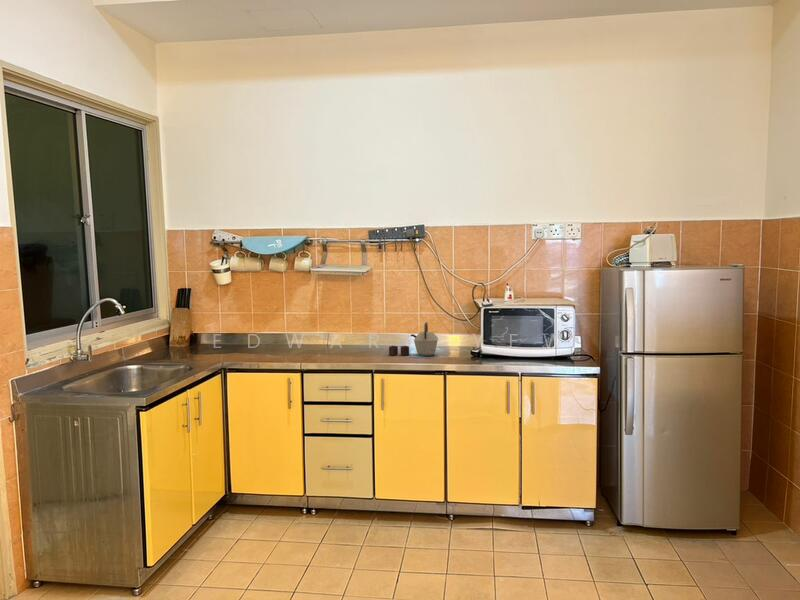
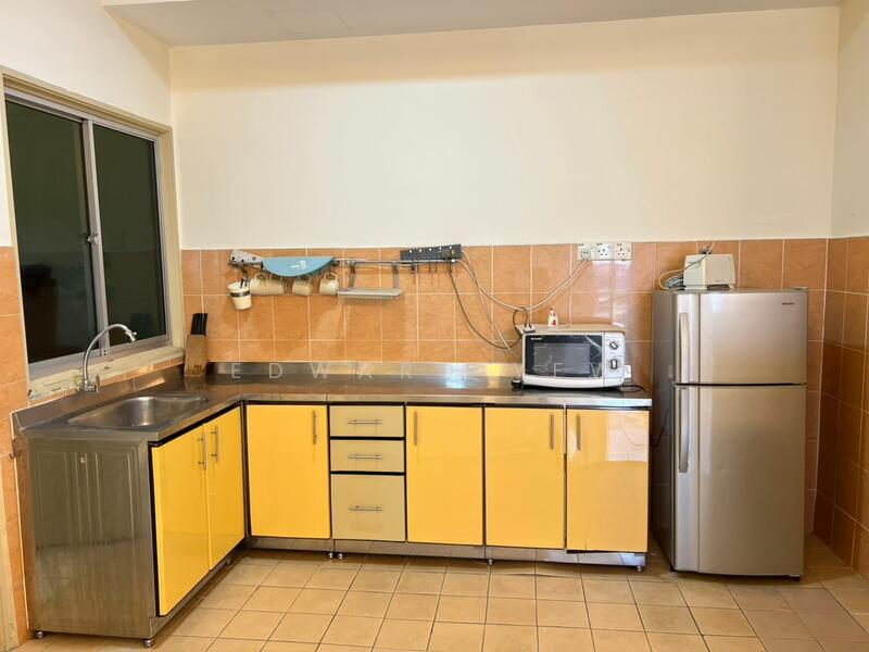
- kettle [388,321,439,357]
